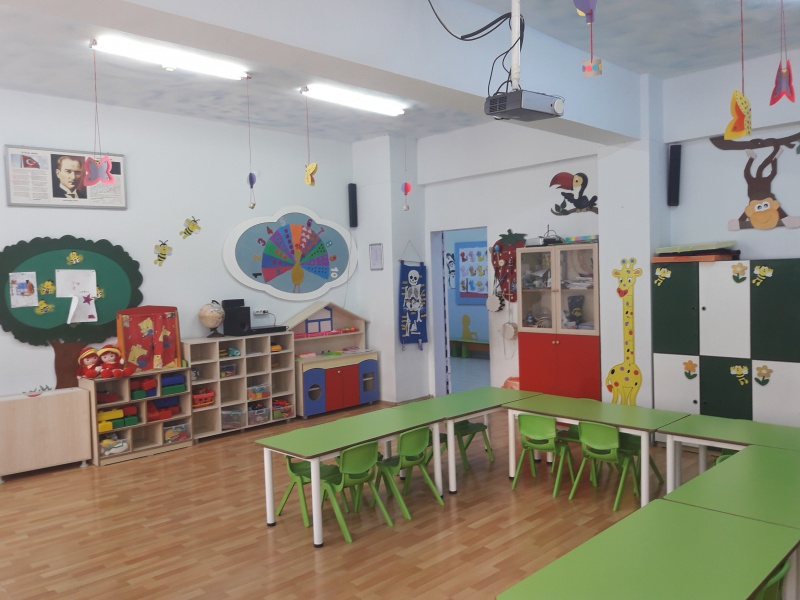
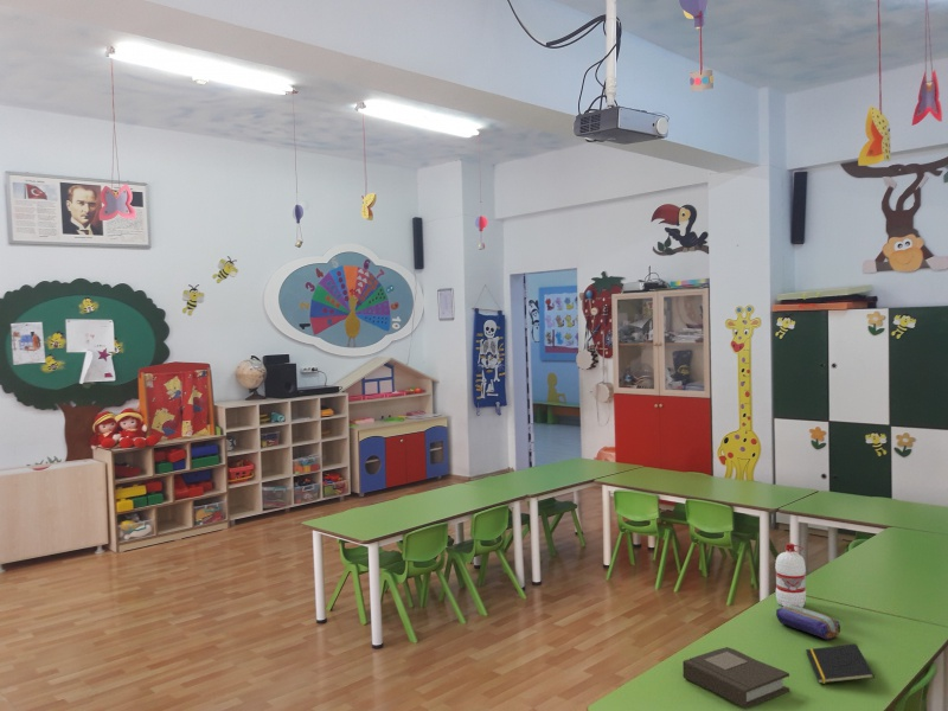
+ water bottle [775,542,807,608]
+ notepad [805,642,876,685]
+ pencil case [775,606,841,640]
+ book [681,646,790,710]
